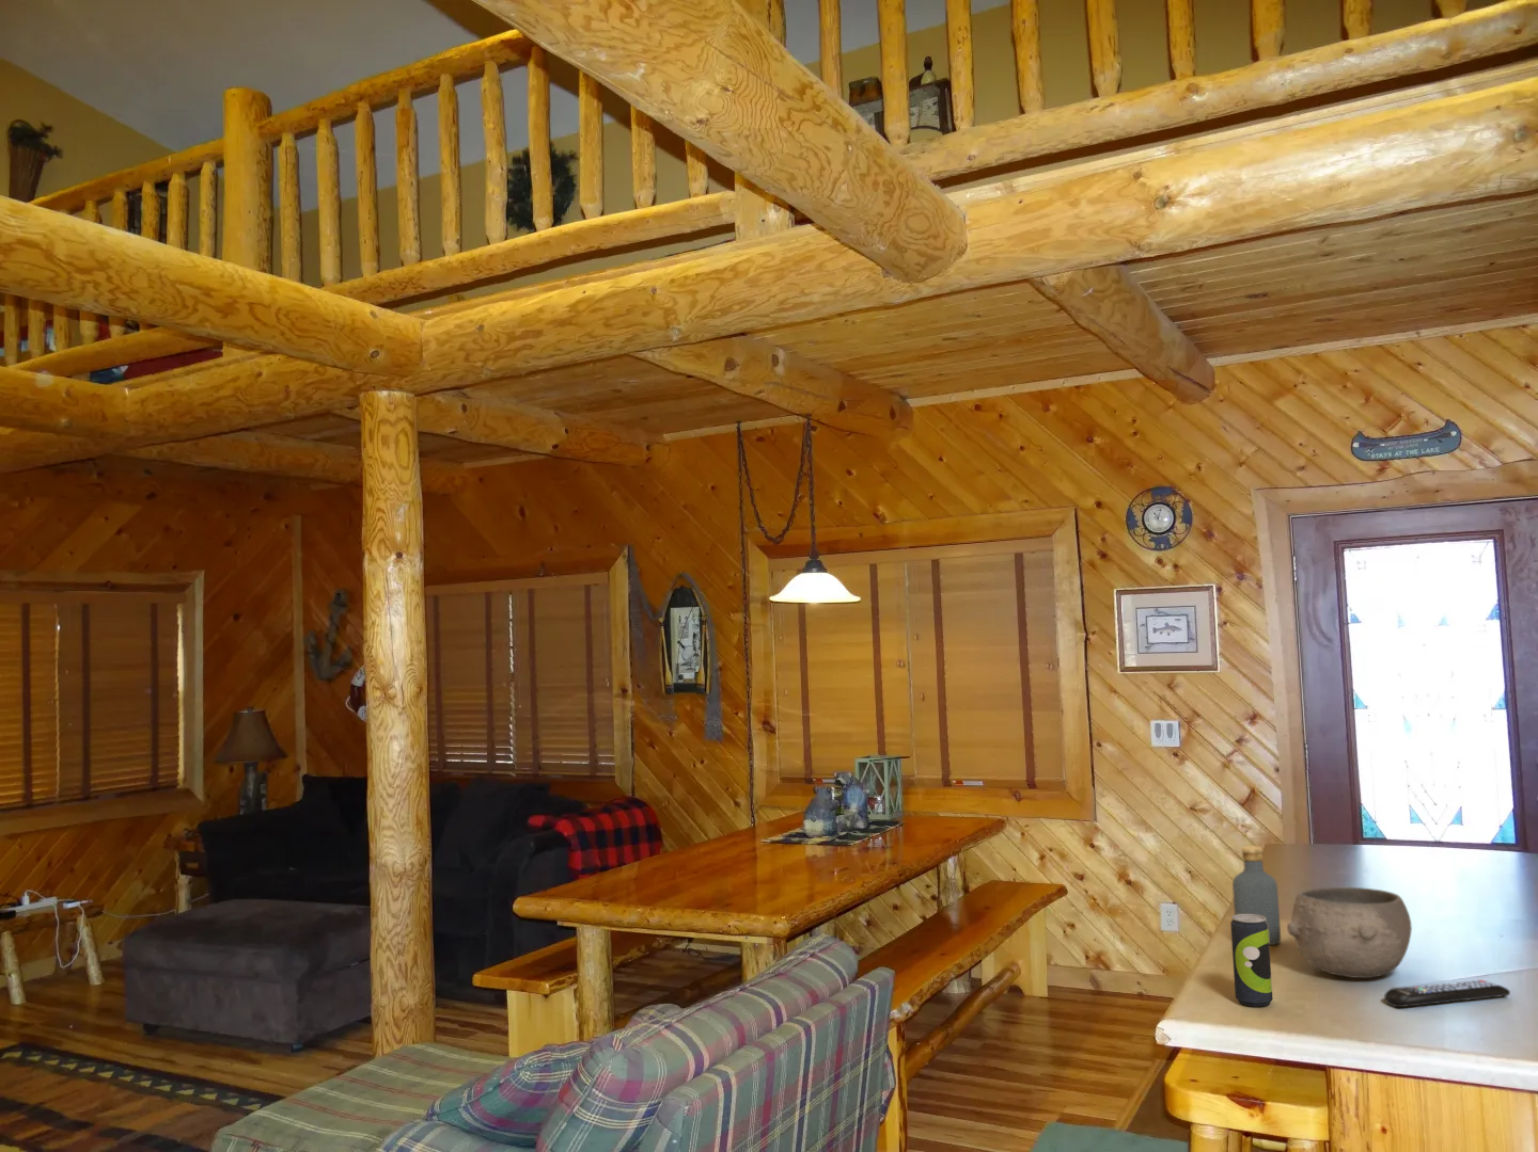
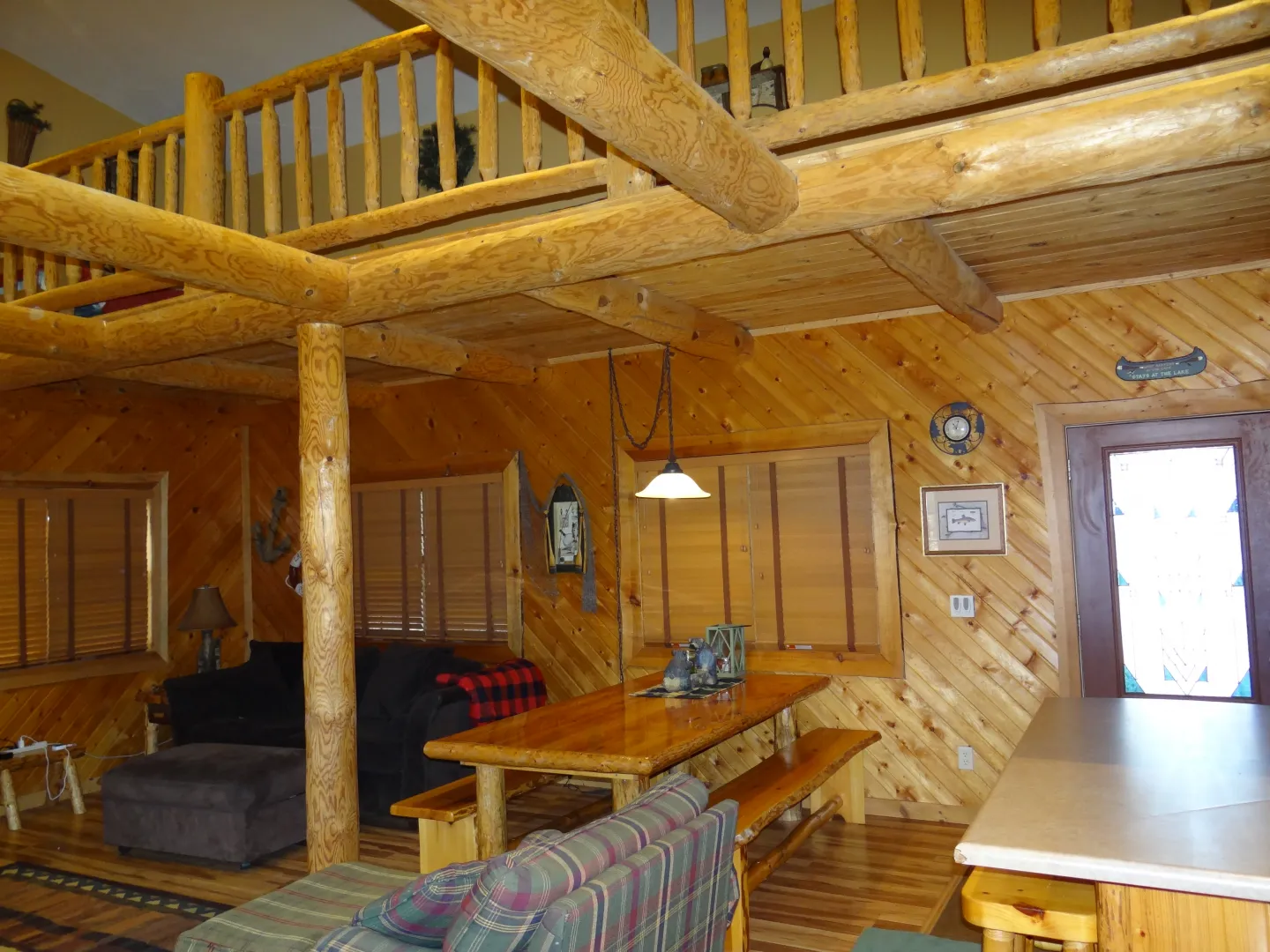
- beverage can [1229,914,1274,1008]
- remote control [1383,978,1511,1008]
- vodka [1232,845,1281,946]
- bowl [1286,887,1413,979]
